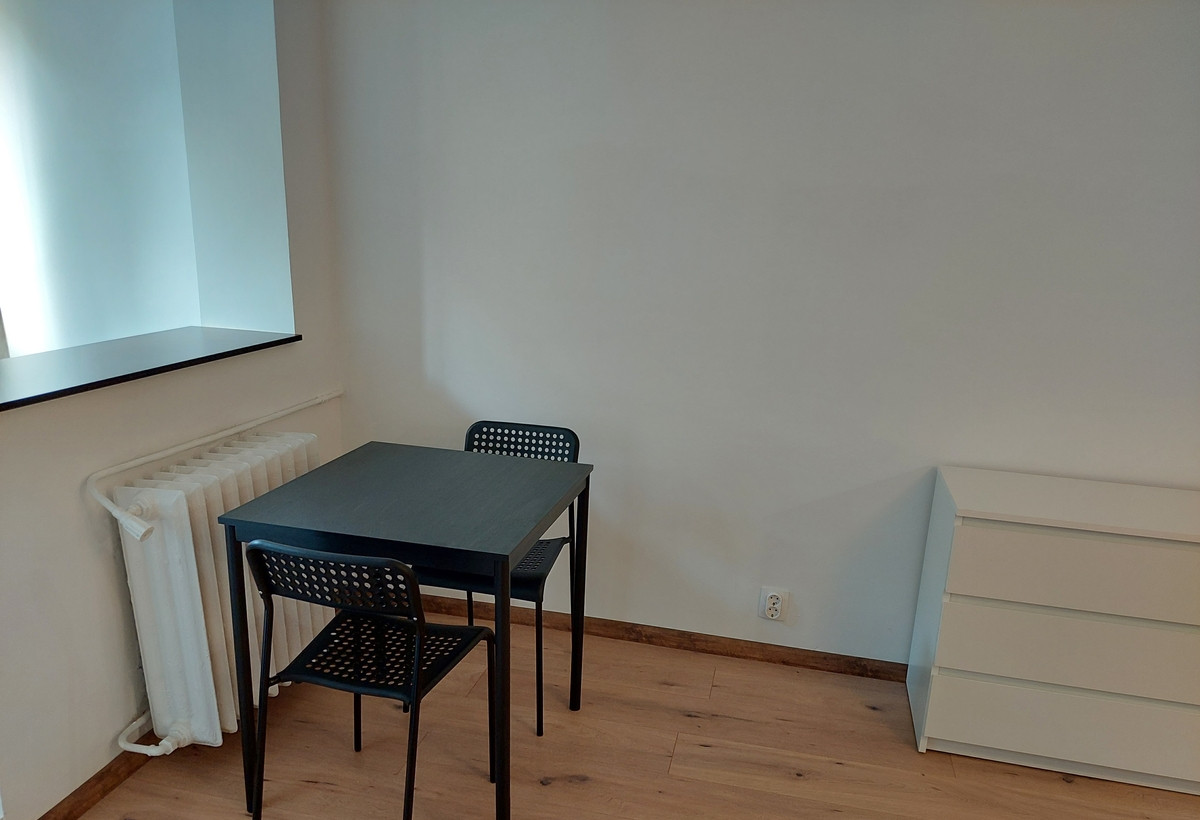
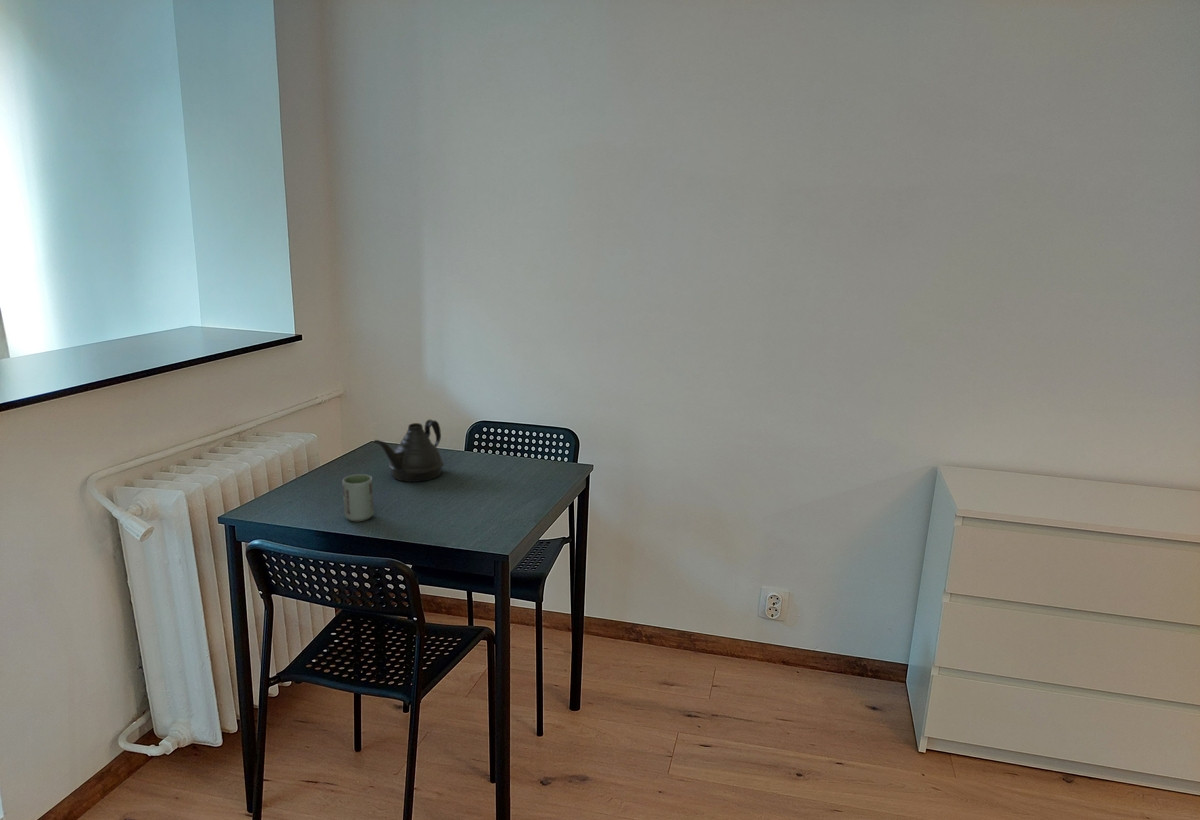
+ cup [341,473,375,522]
+ teapot [373,419,445,483]
